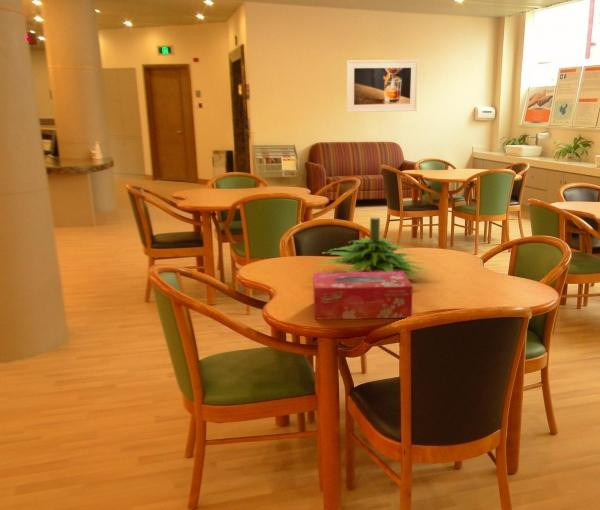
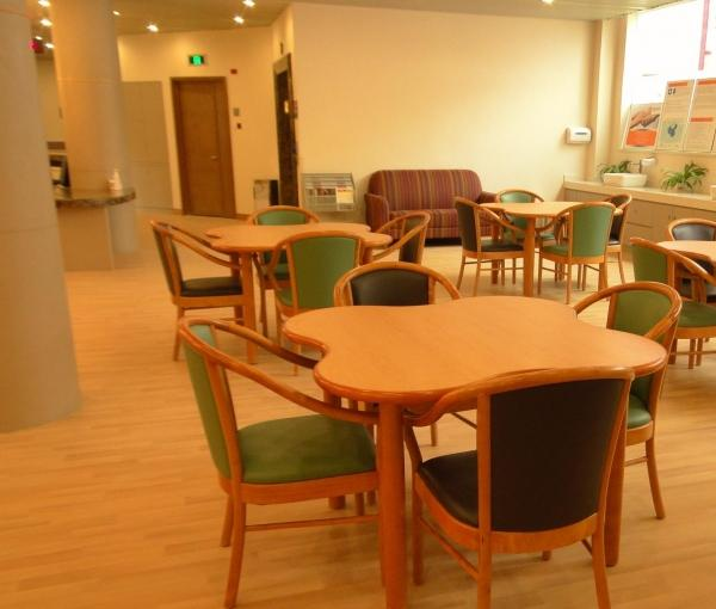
- tissue box [312,271,414,320]
- plant [316,216,434,278]
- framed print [346,59,419,113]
